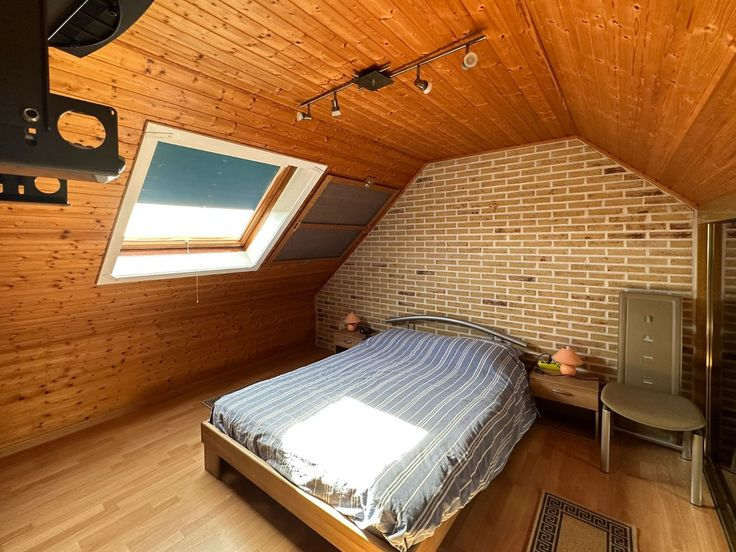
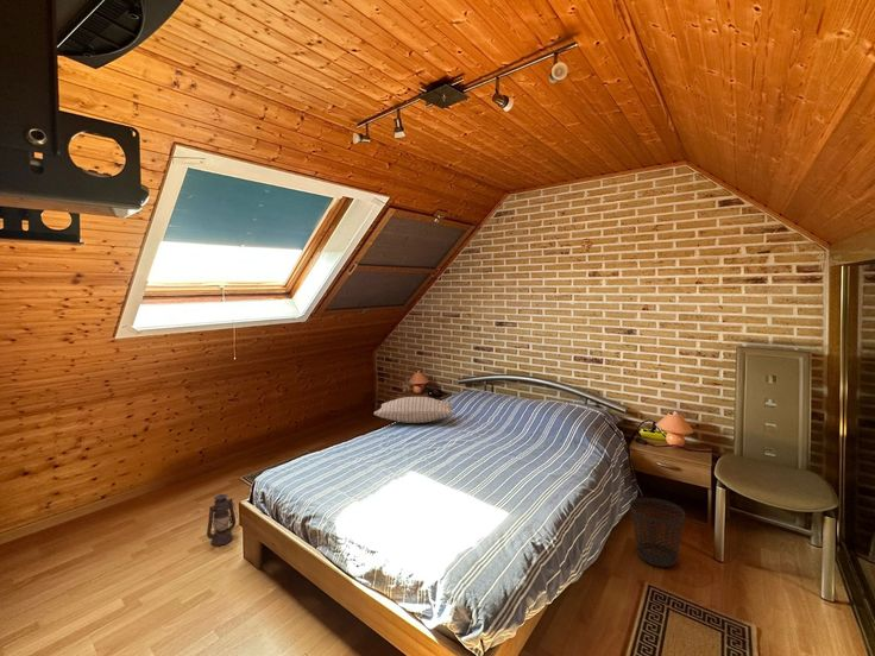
+ lantern [206,493,240,547]
+ wastebasket [629,497,686,568]
+ pillow [373,396,454,424]
